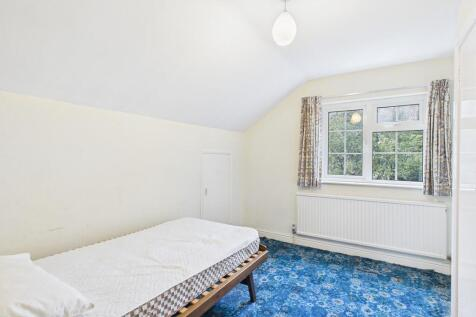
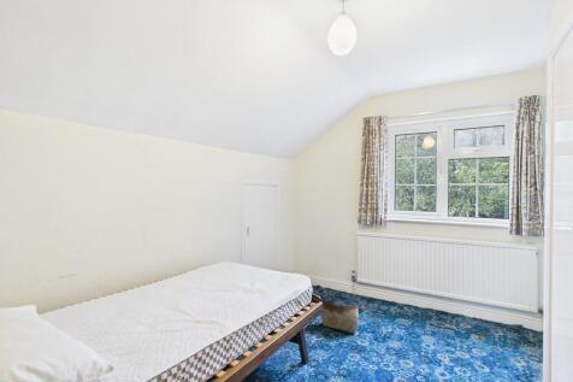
+ basket [320,289,360,335]
